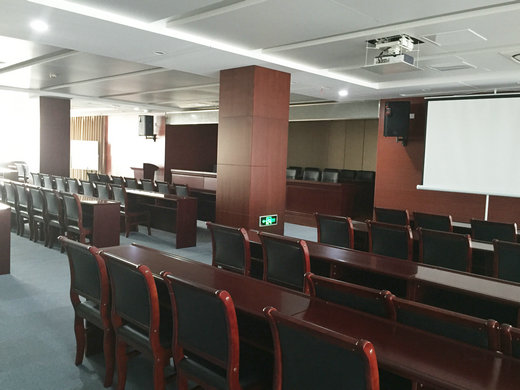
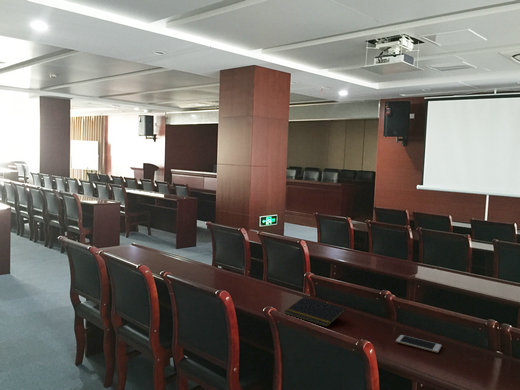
+ notepad [283,296,347,328]
+ cell phone [395,334,443,354]
